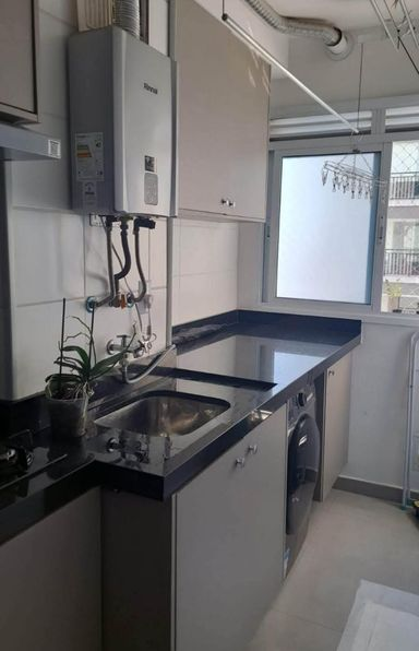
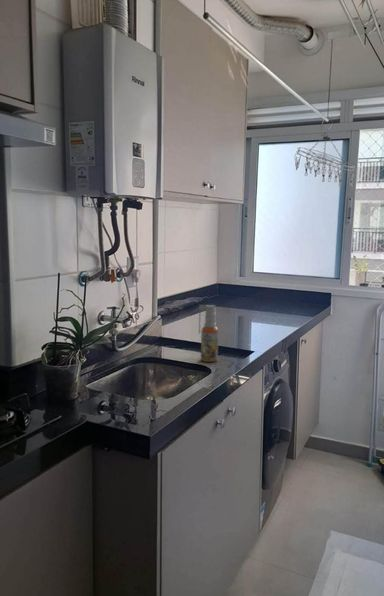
+ spray bottle [198,304,220,363]
